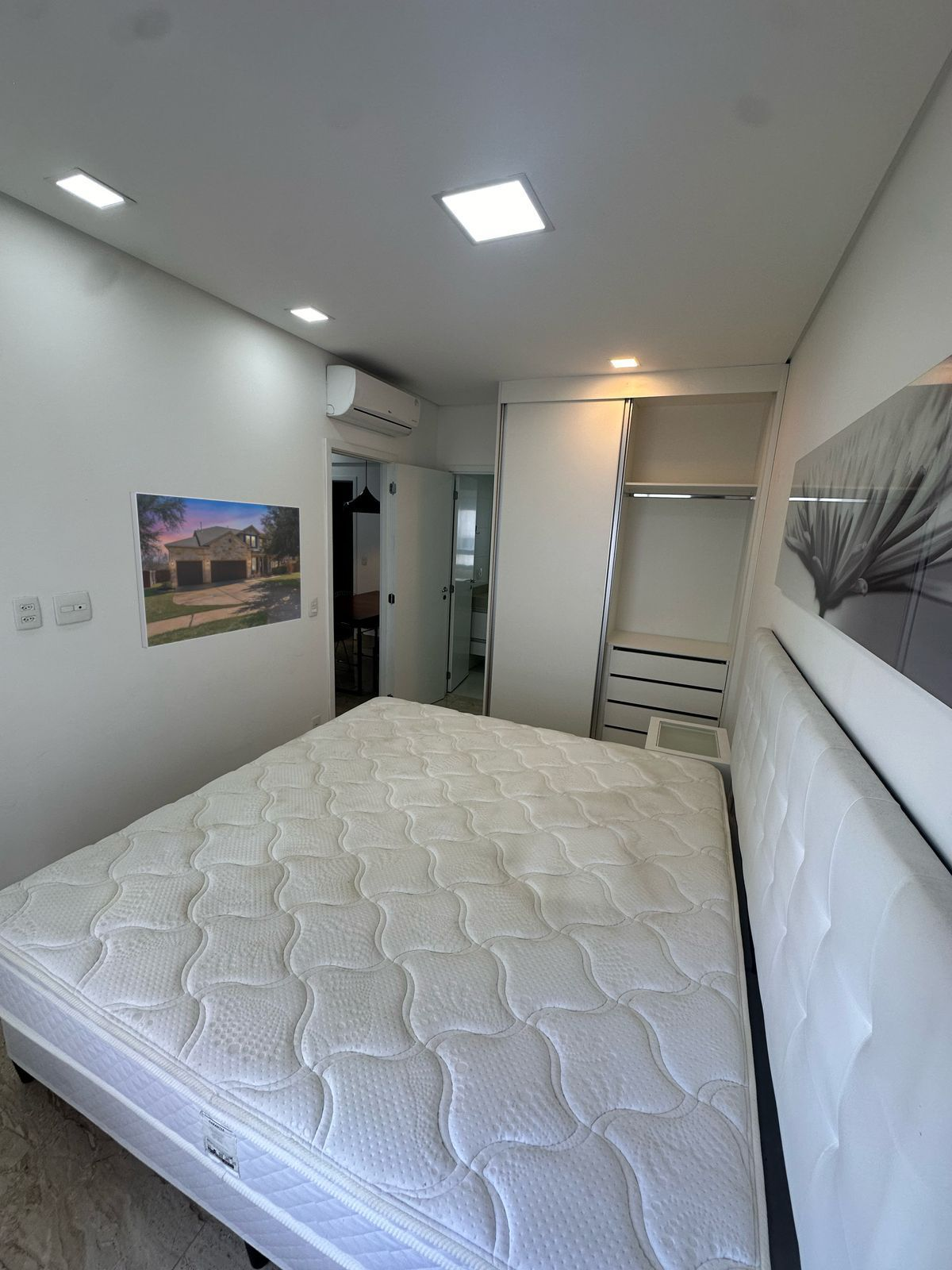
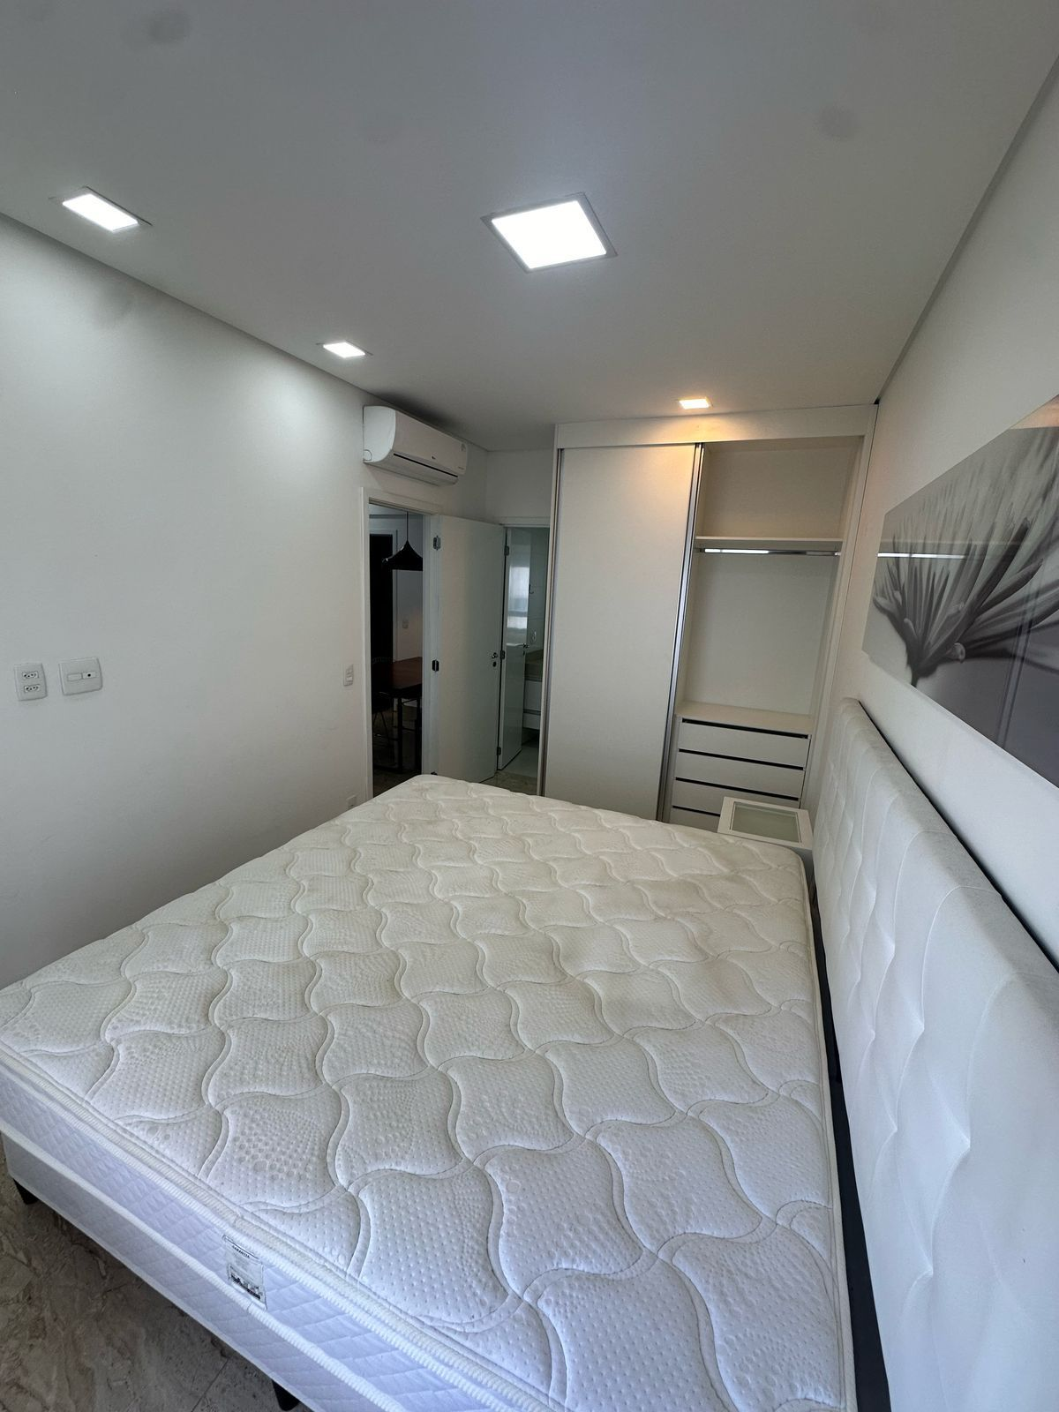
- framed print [129,491,302,649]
